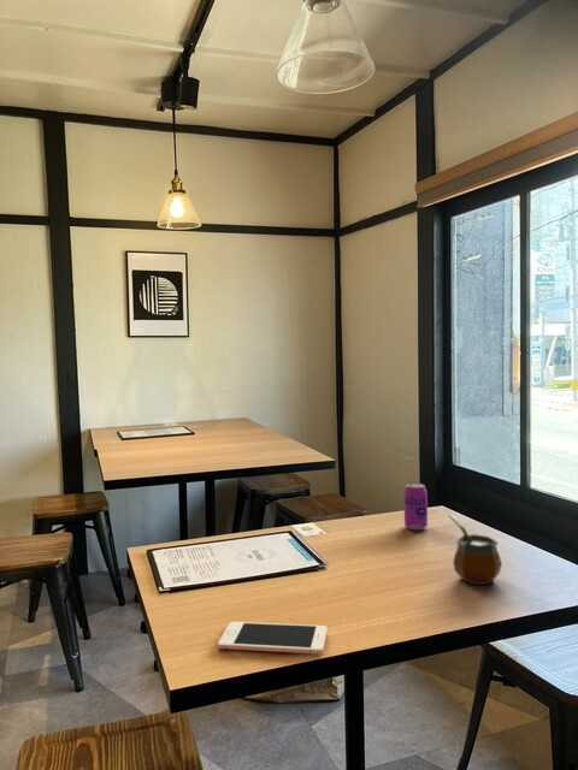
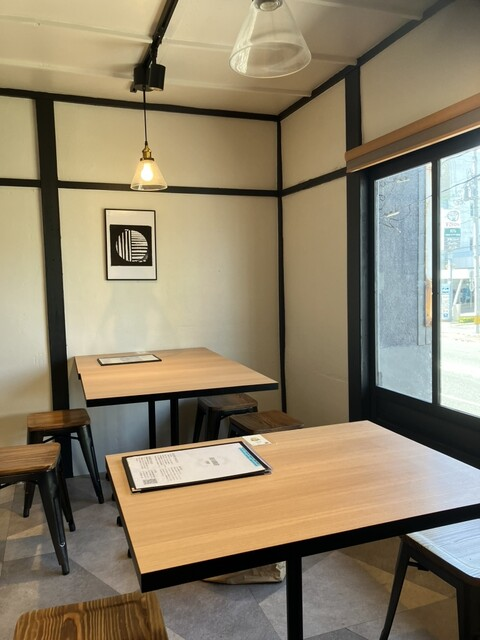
- gourd [448,514,503,586]
- cell phone [217,621,329,656]
- beverage can [403,482,429,531]
